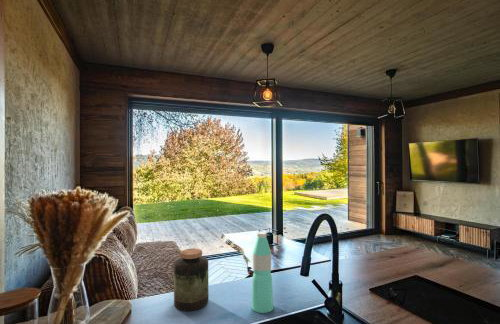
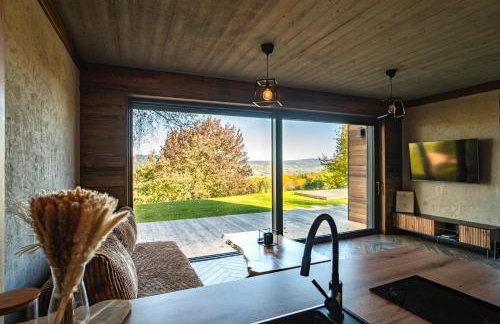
- jar [173,247,210,312]
- water bottle [251,231,275,314]
